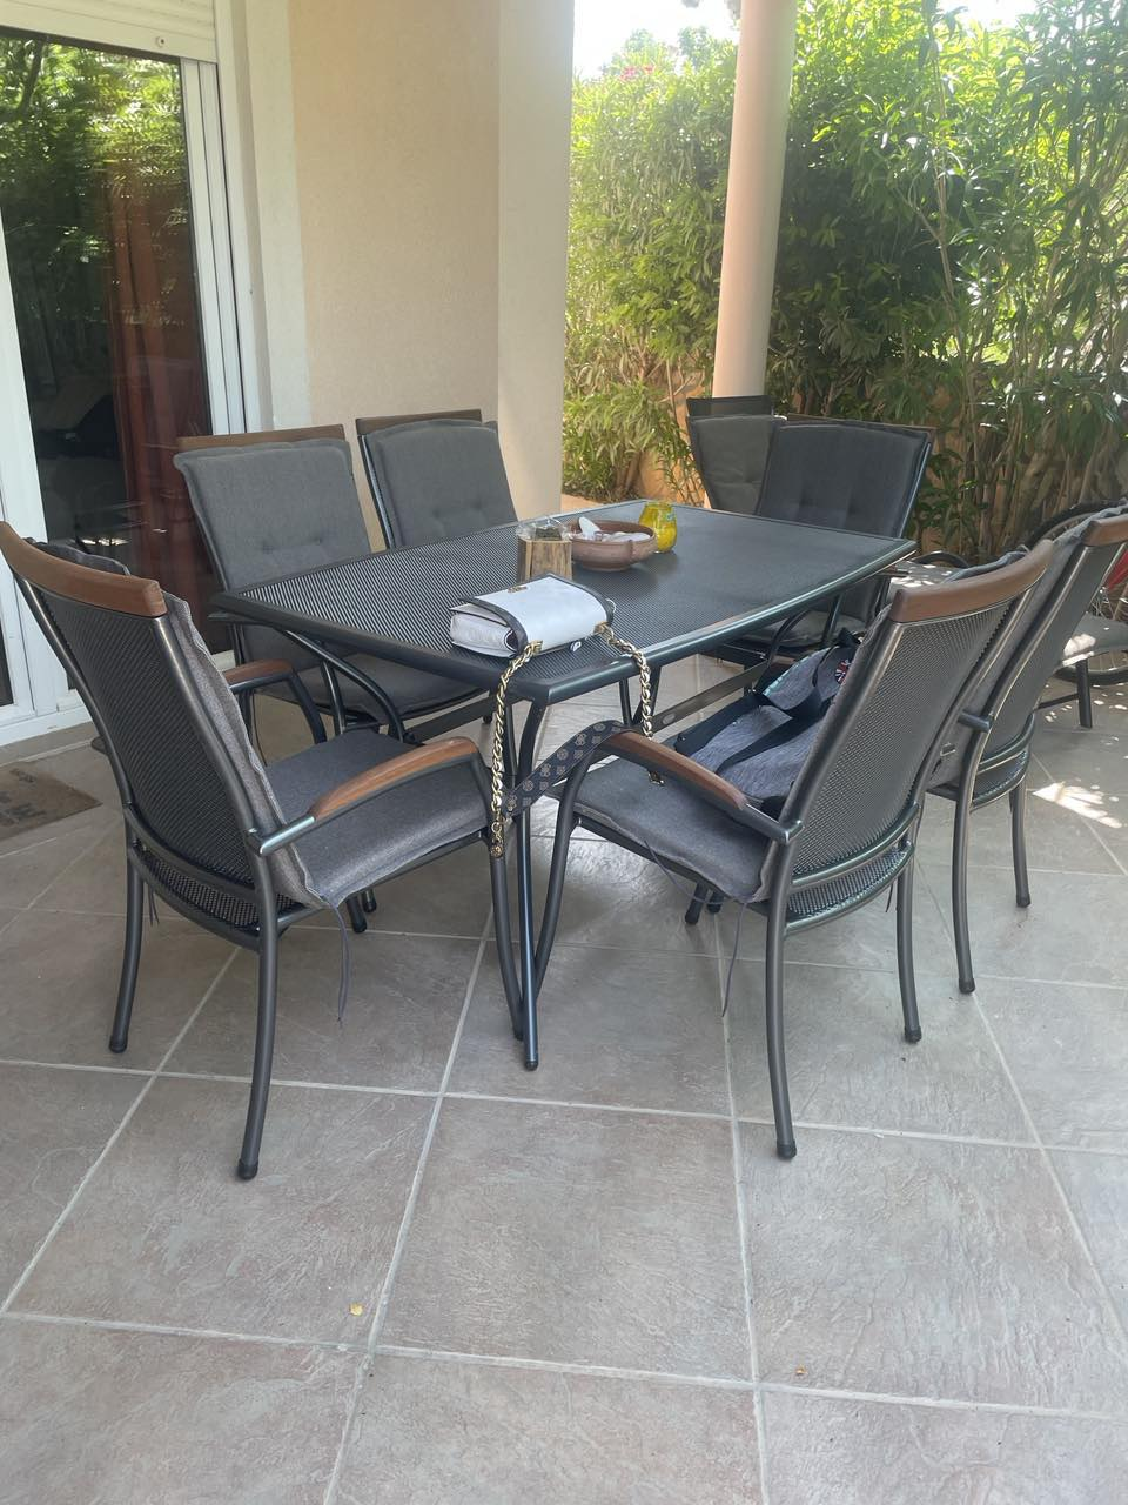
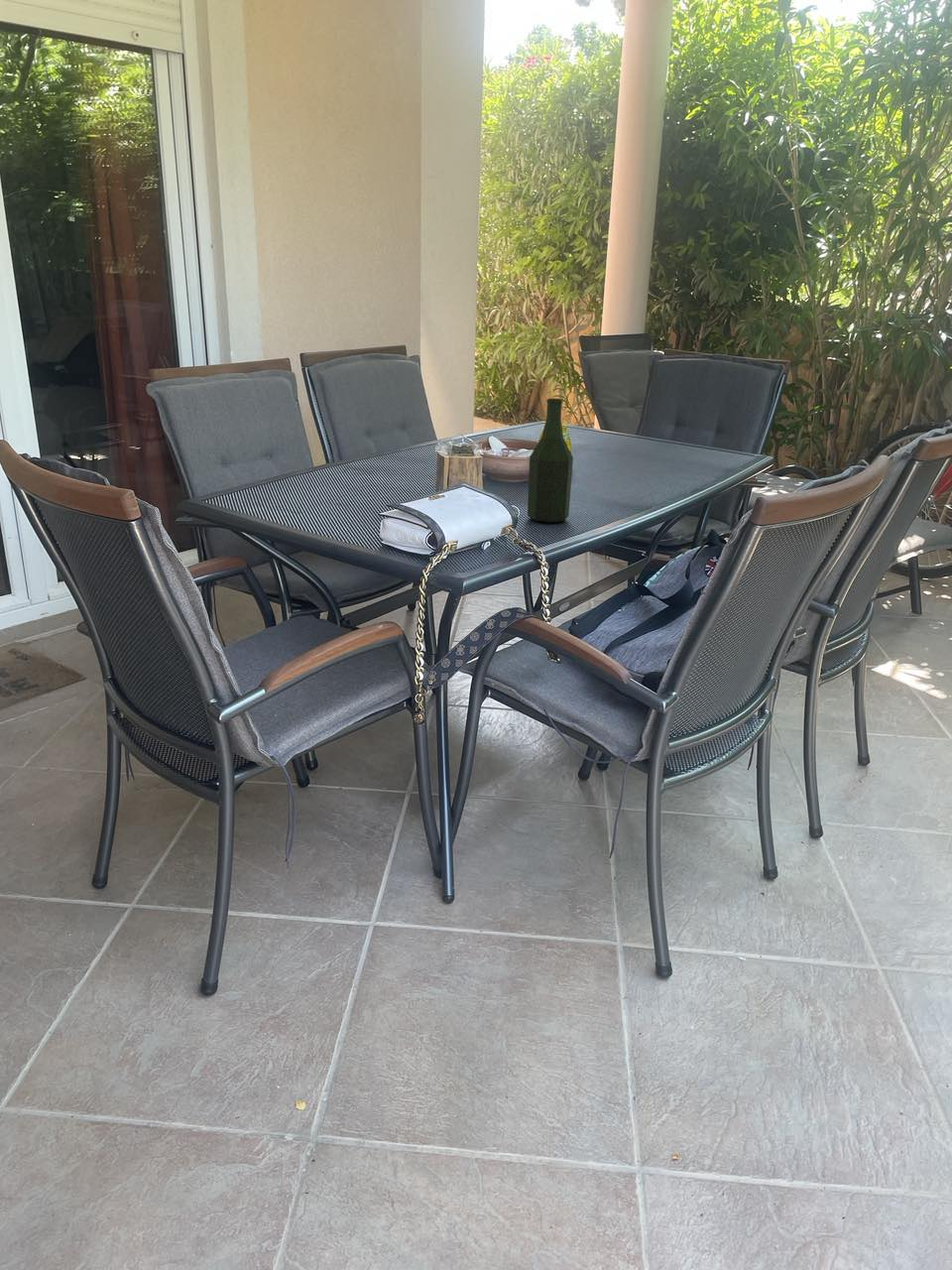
+ bottle [527,398,574,524]
